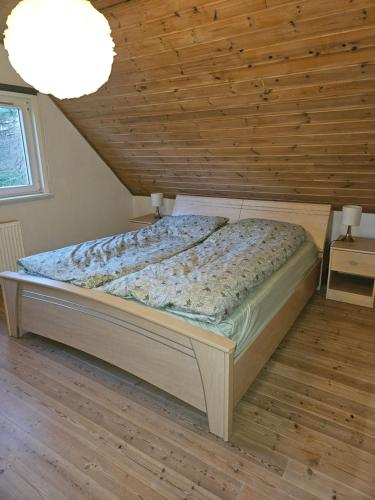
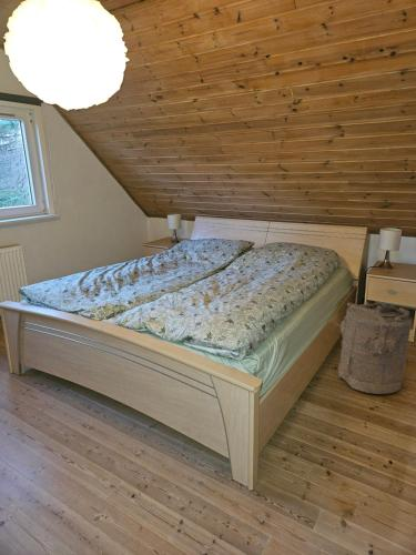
+ laundry hamper [332,302,413,395]
